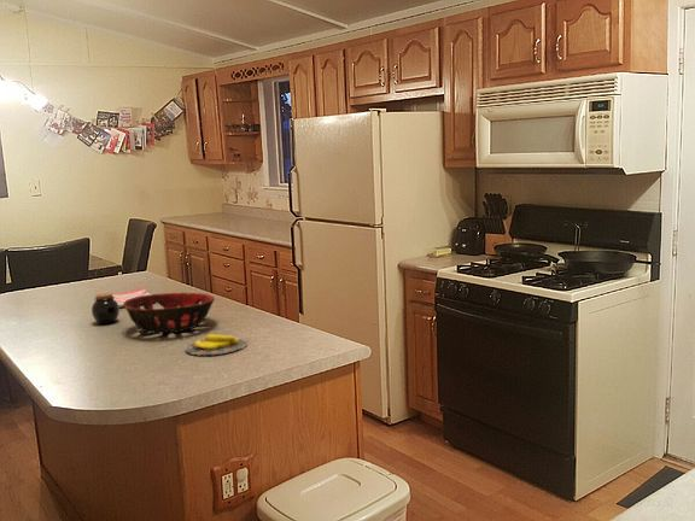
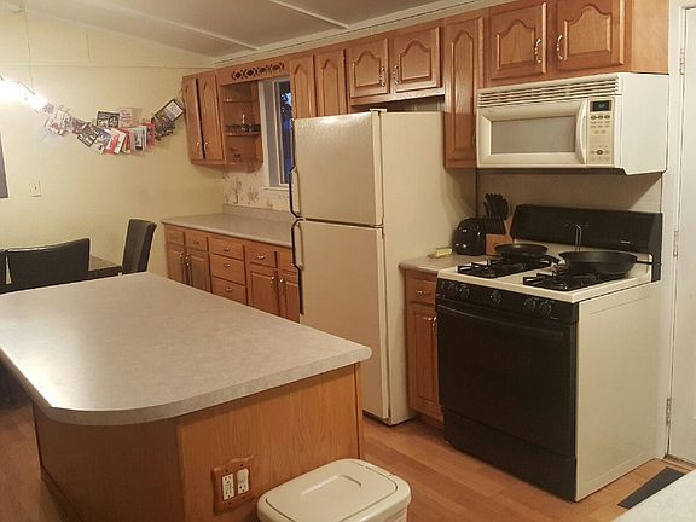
- dish towel [111,286,152,309]
- decorative bowl [123,292,216,334]
- banana [185,333,249,356]
- jar [90,292,121,324]
